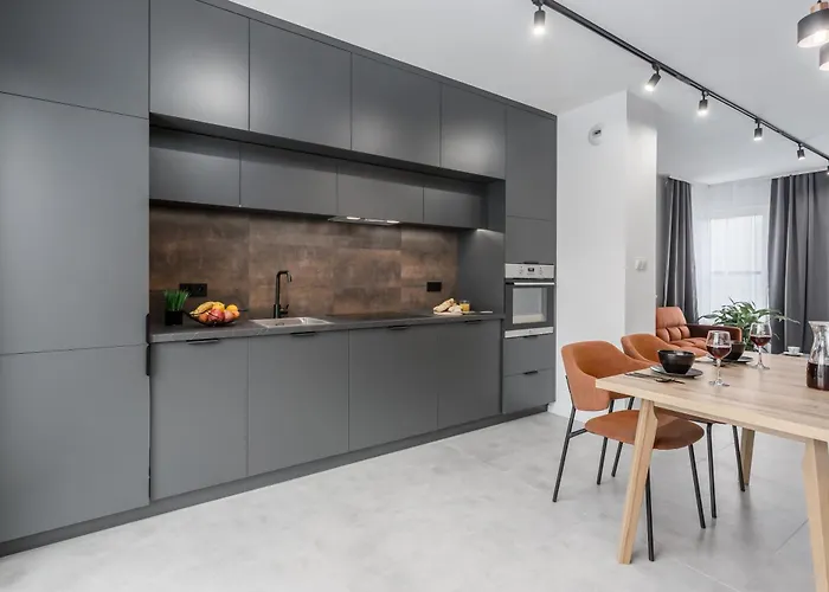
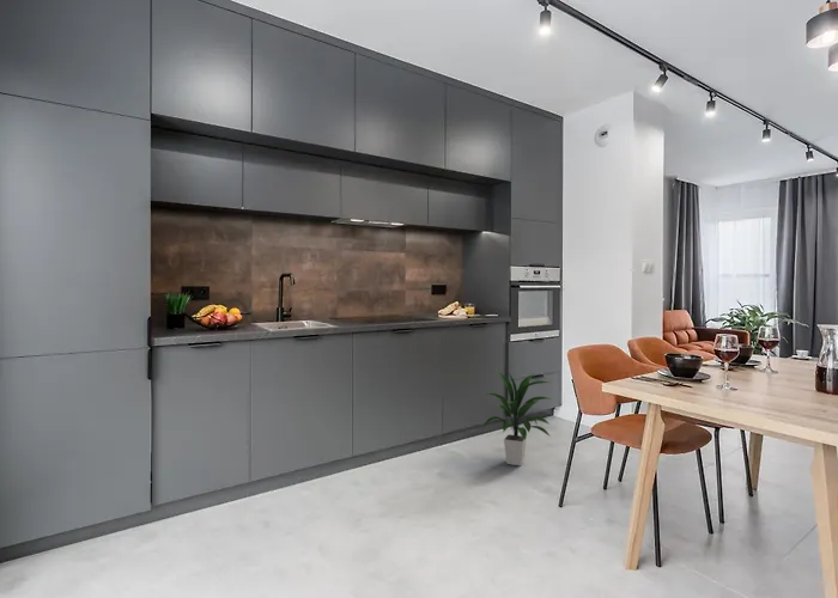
+ indoor plant [481,370,554,466]
